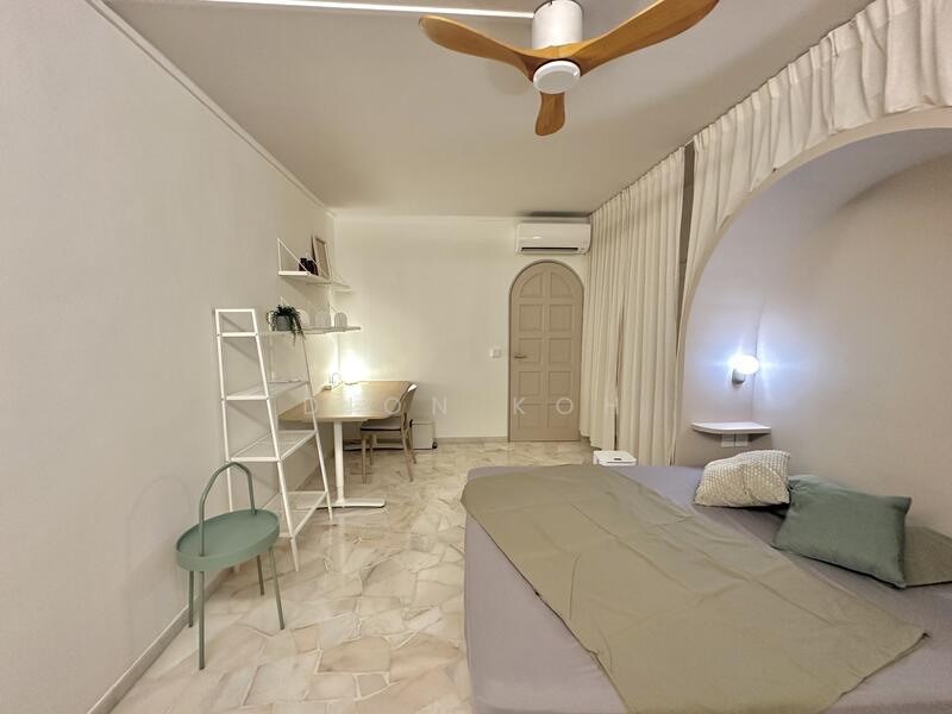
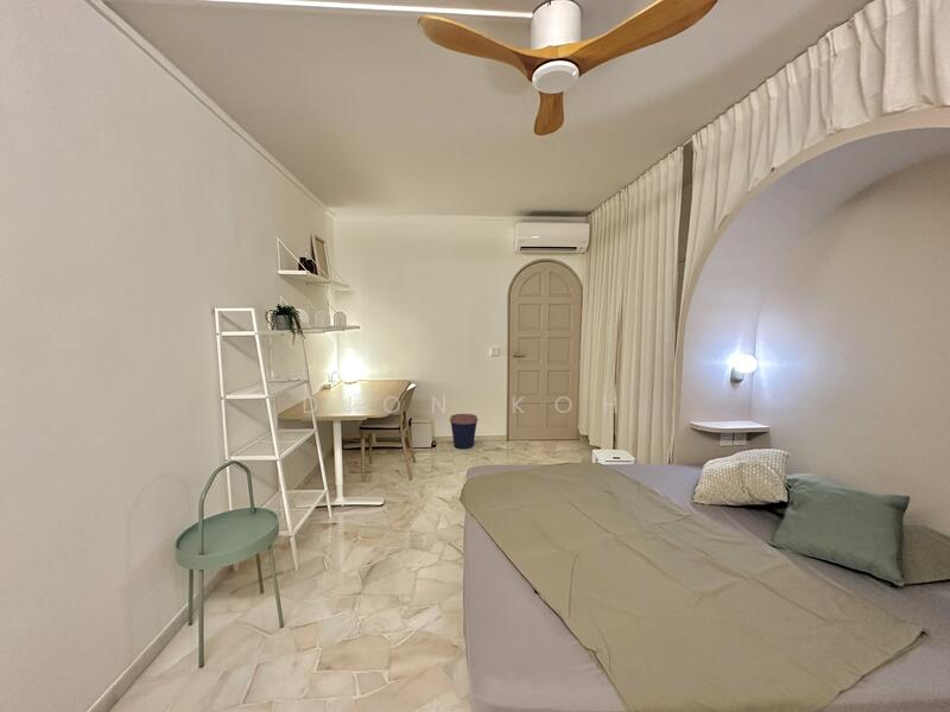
+ coffee cup [449,413,479,450]
